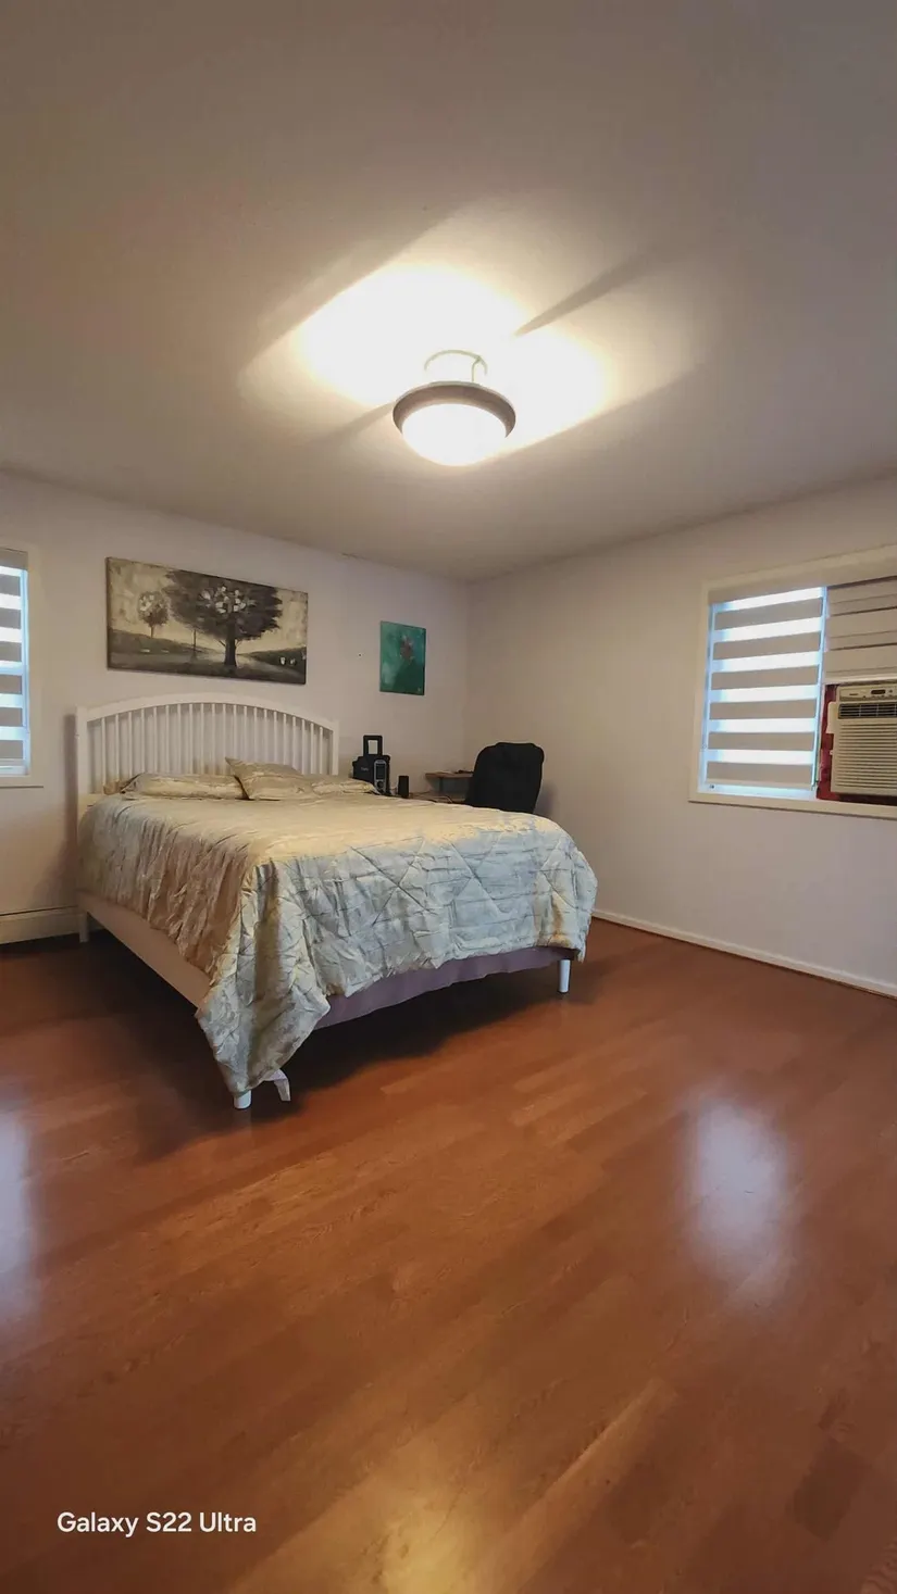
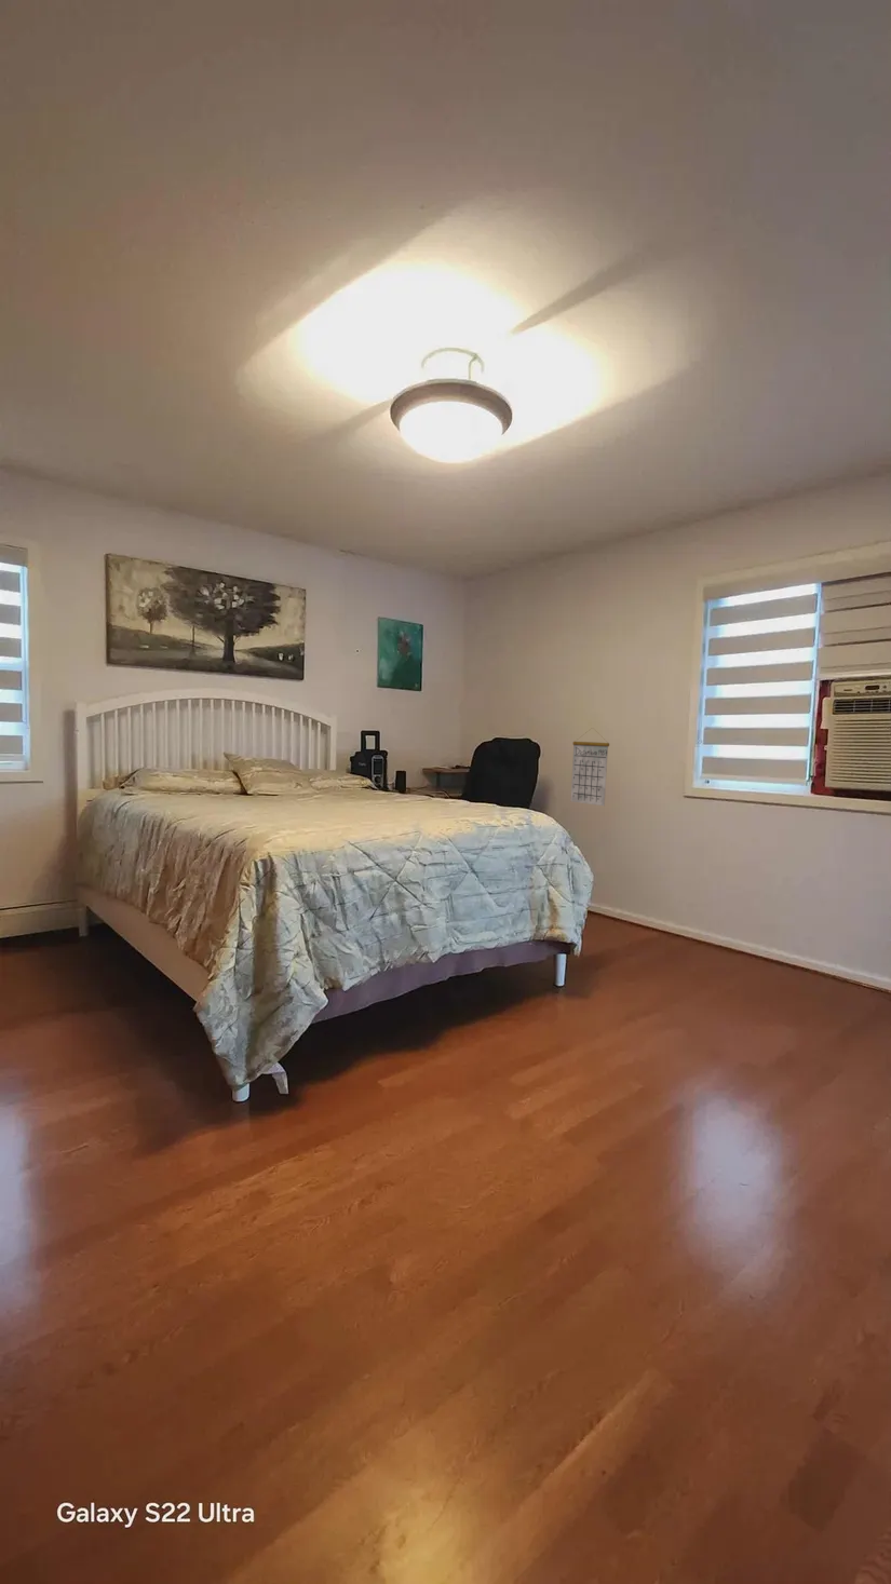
+ calendar [569,728,610,806]
